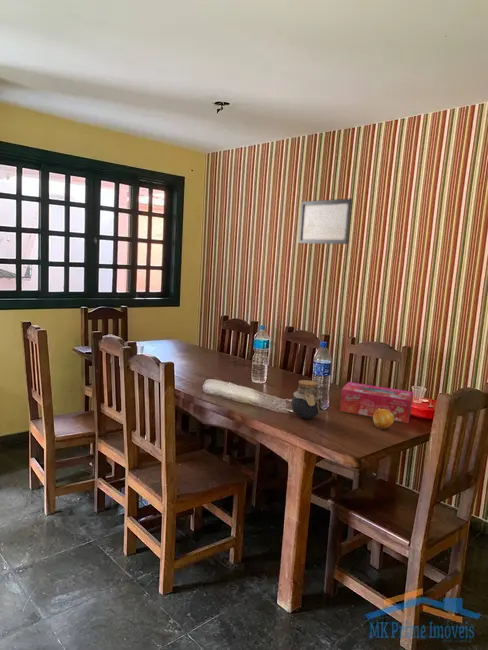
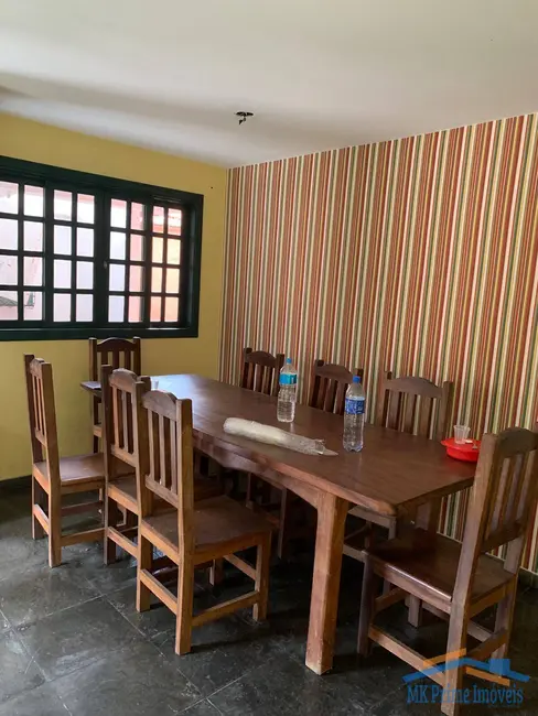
- fruit [372,408,395,430]
- jar [290,379,322,419]
- wall art [297,197,353,245]
- tissue box [339,381,414,424]
